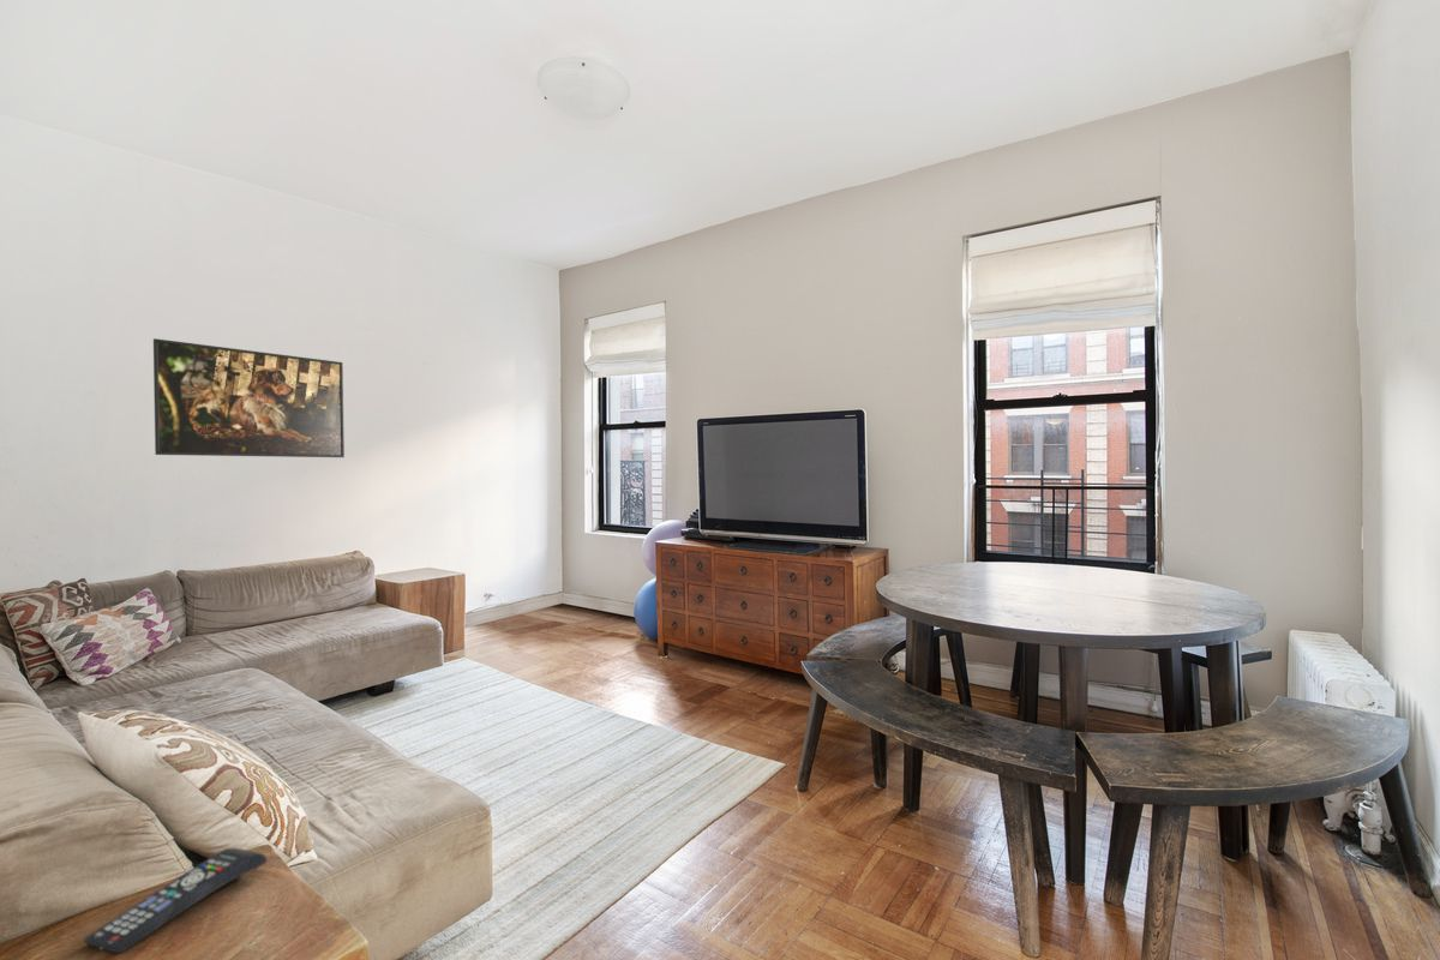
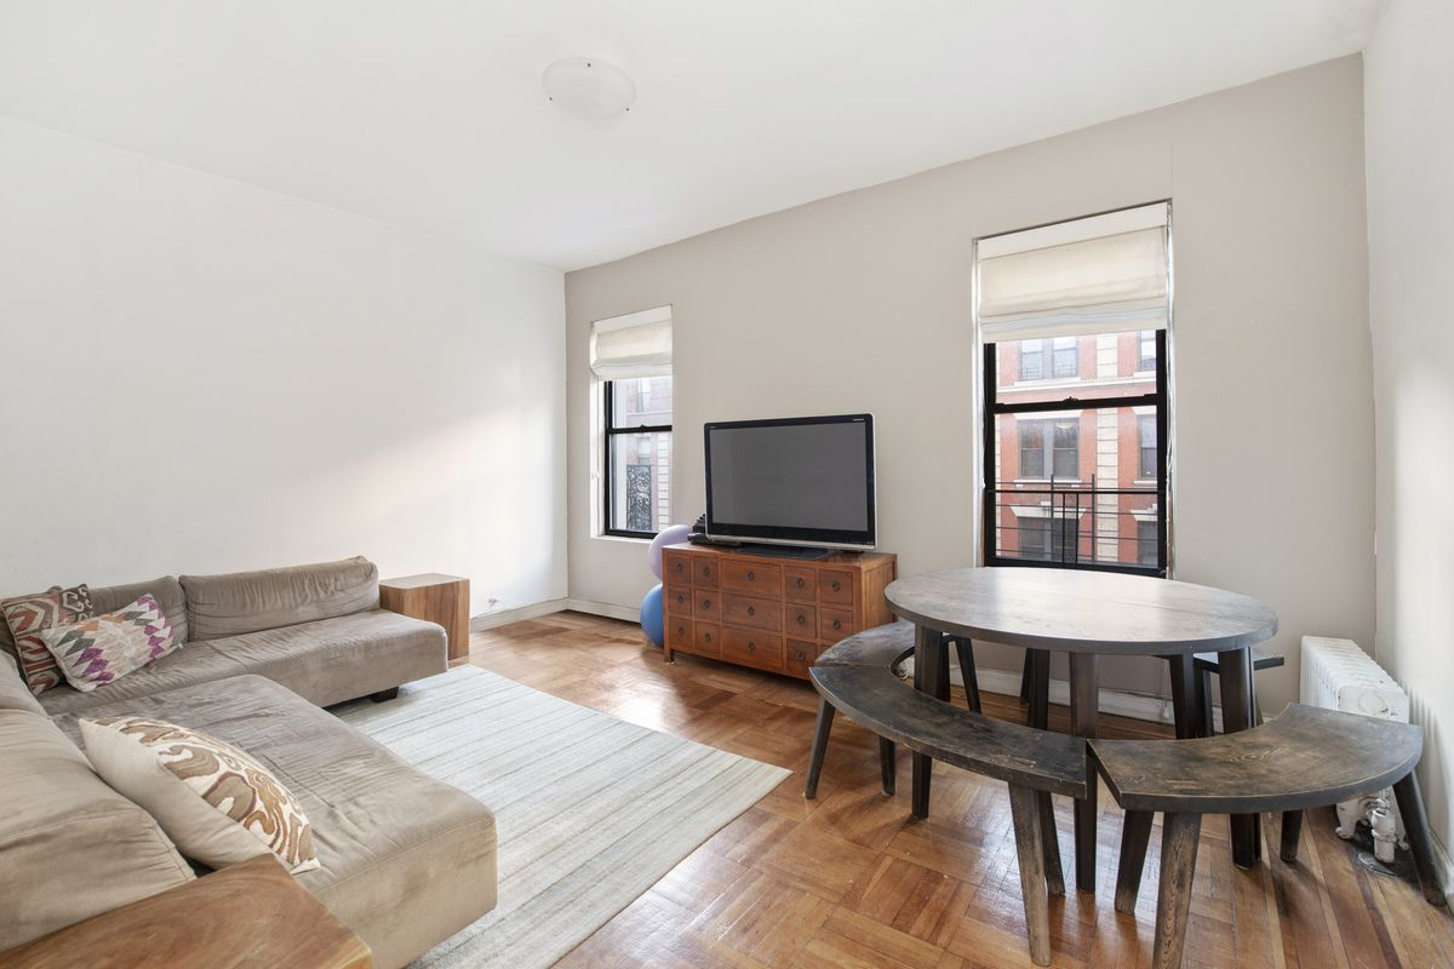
- remote control [83,847,268,954]
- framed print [152,337,346,458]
